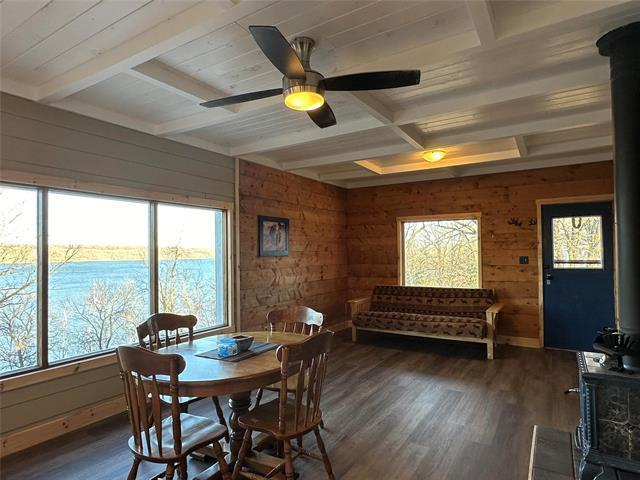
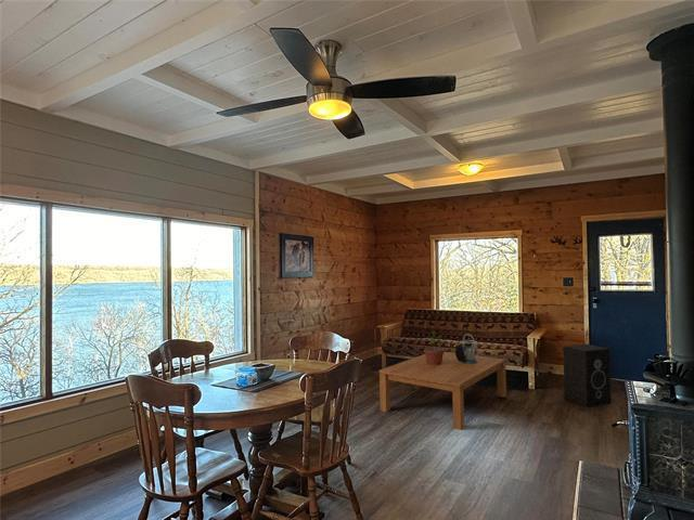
+ speaker [562,343,613,408]
+ coffee table [378,351,507,431]
+ potted plant [423,330,445,365]
+ lantern [454,333,479,364]
